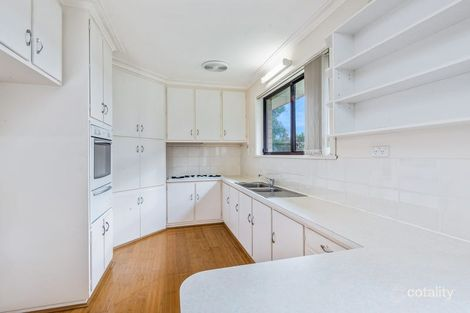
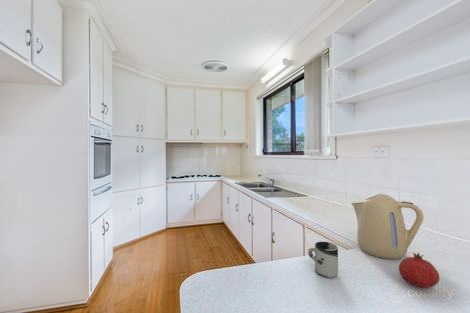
+ fruit [398,252,440,289]
+ cup [307,241,339,279]
+ kettle [351,193,424,260]
